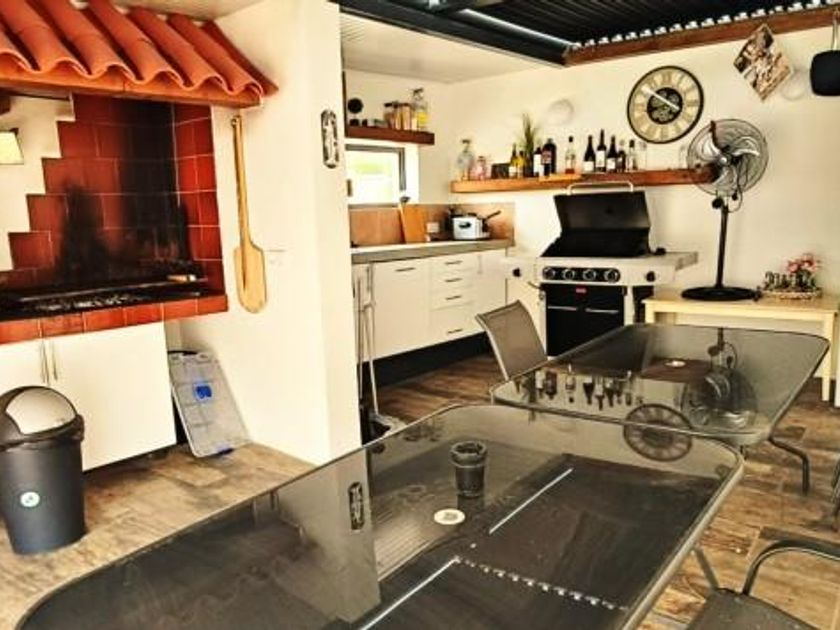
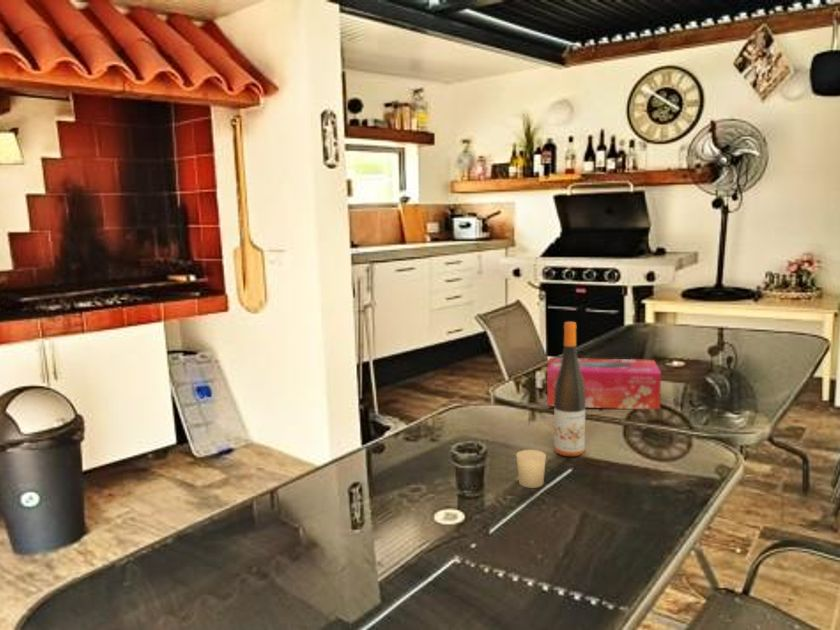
+ wine bottle [553,321,586,457]
+ candle [515,449,547,489]
+ tissue box [546,357,662,410]
